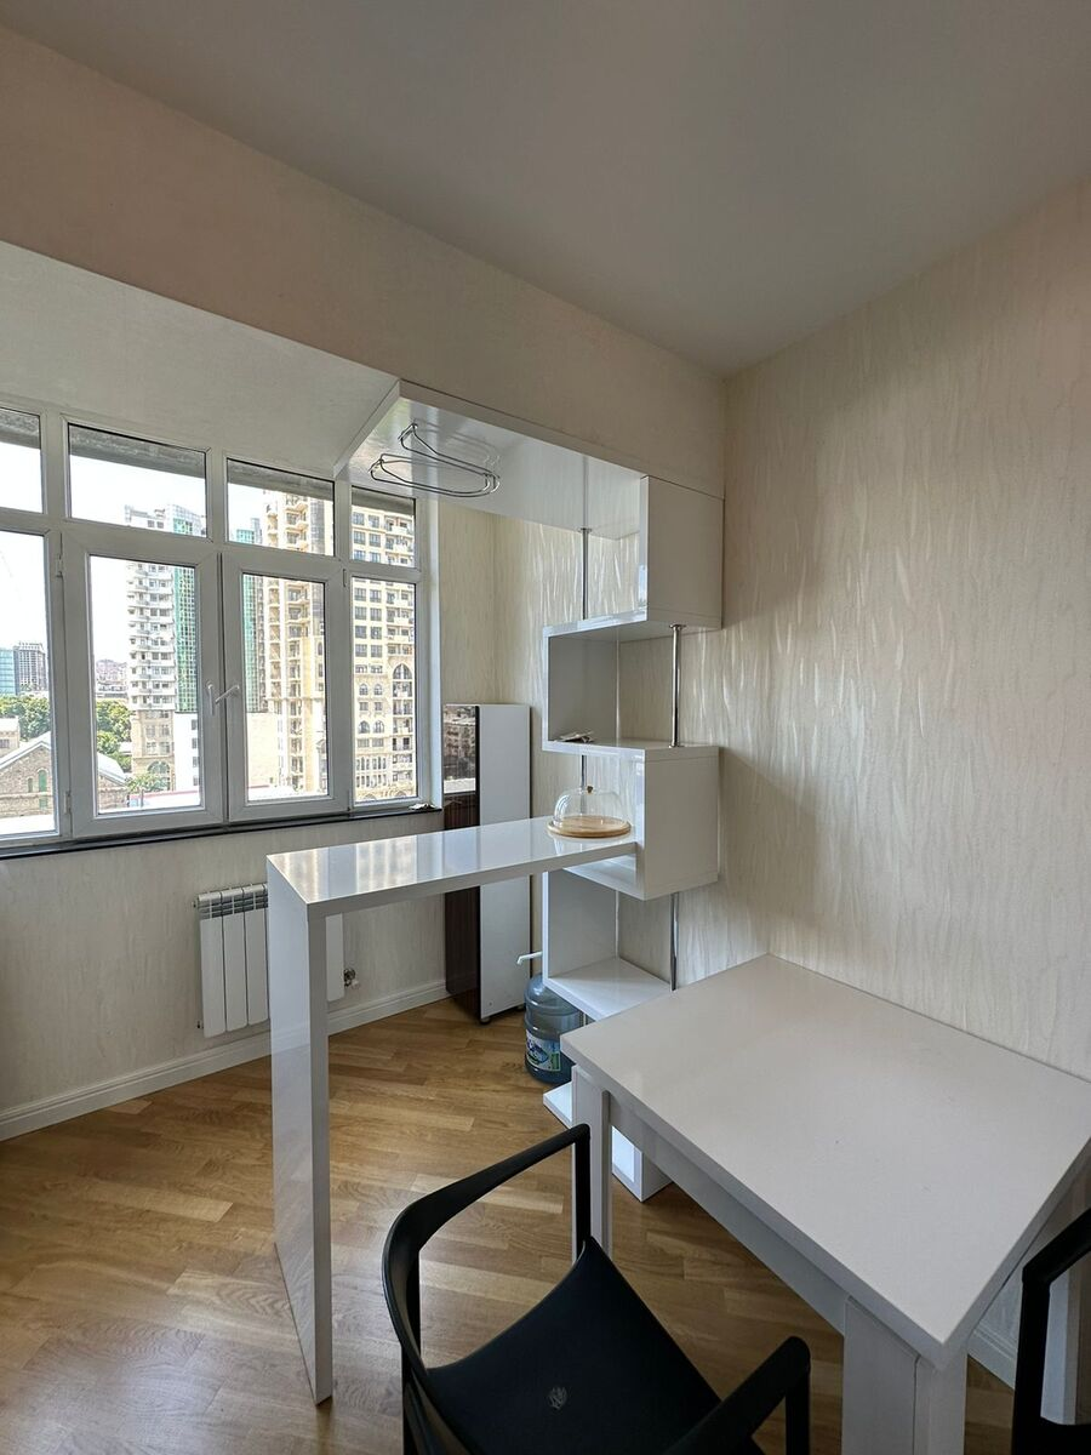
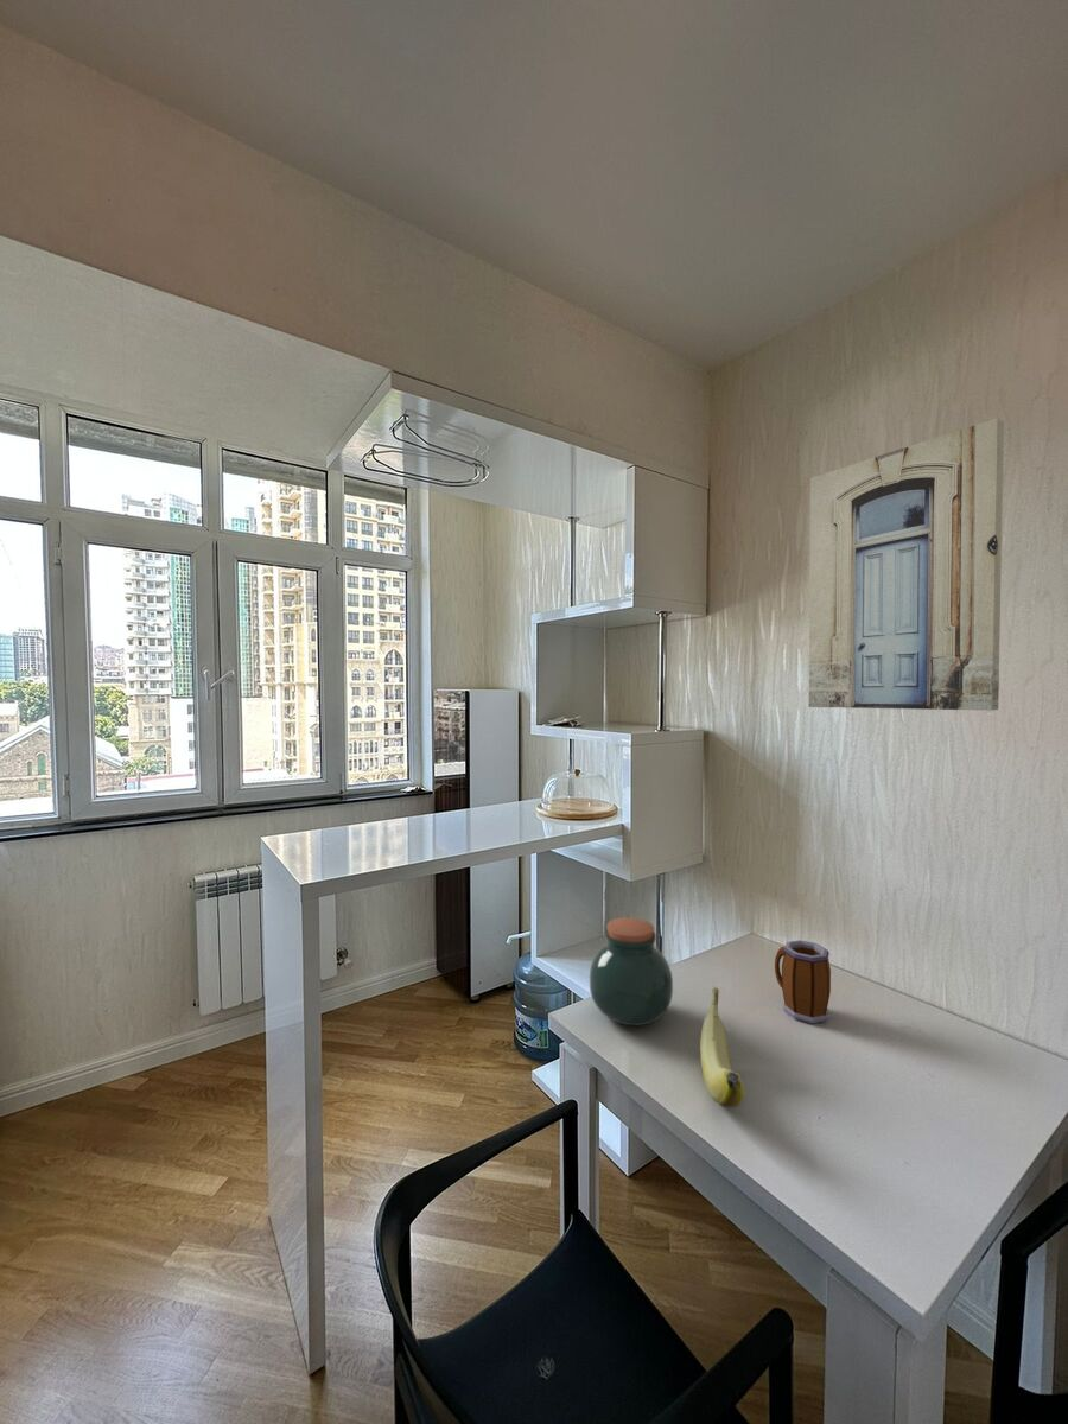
+ banana [699,986,745,1108]
+ jar [589,916,674,1026]
+ wall art [808,417,1005,712]
+ mug [774,939,832,1024]
